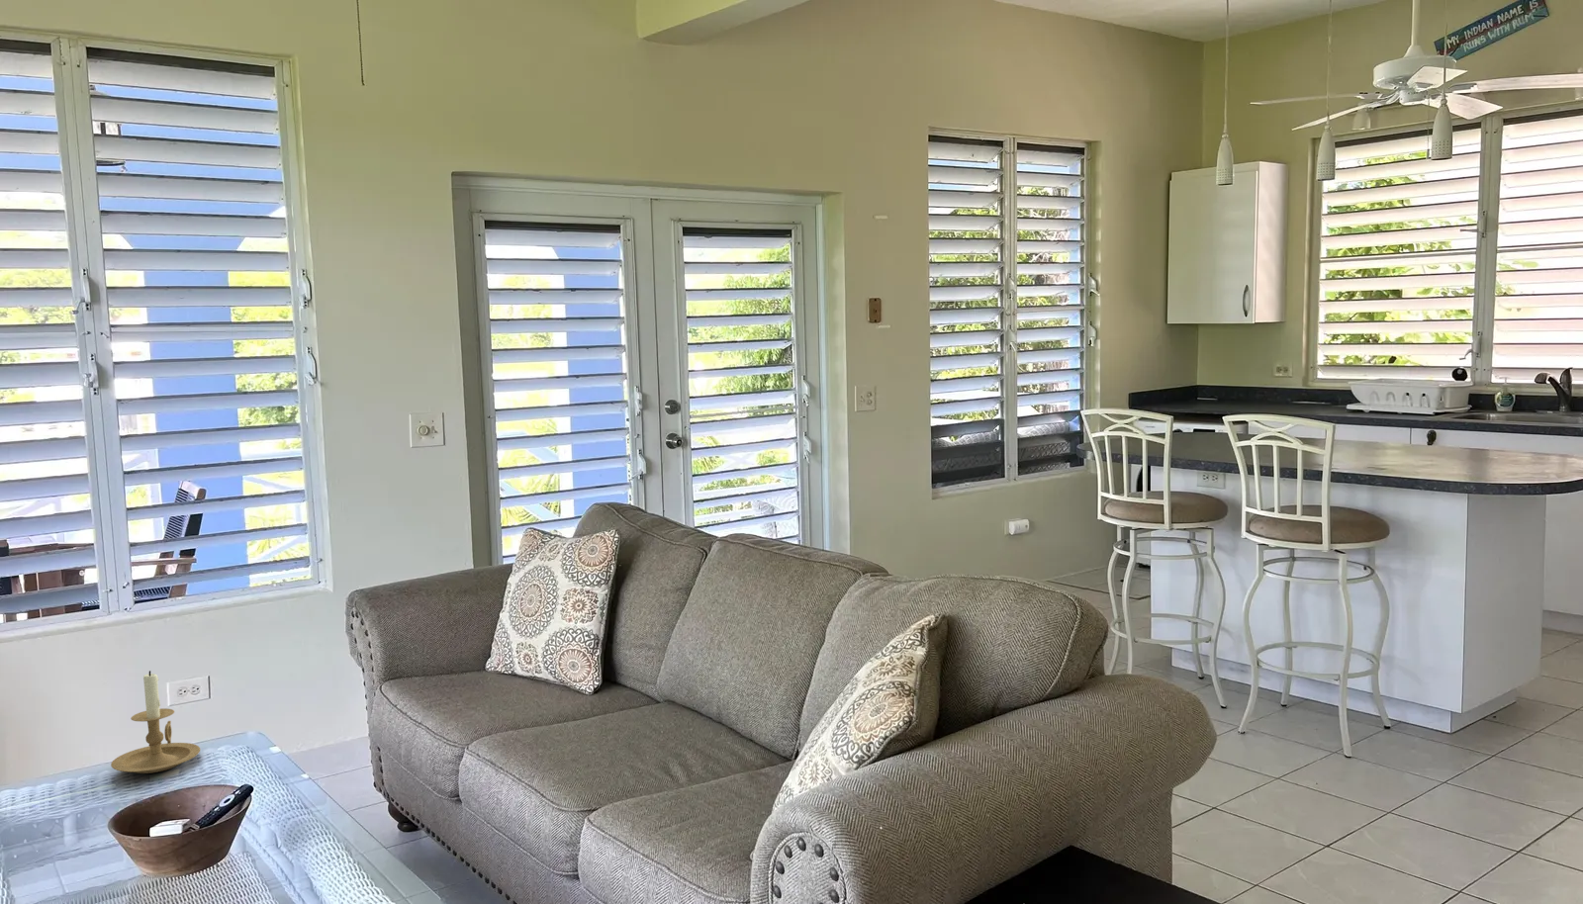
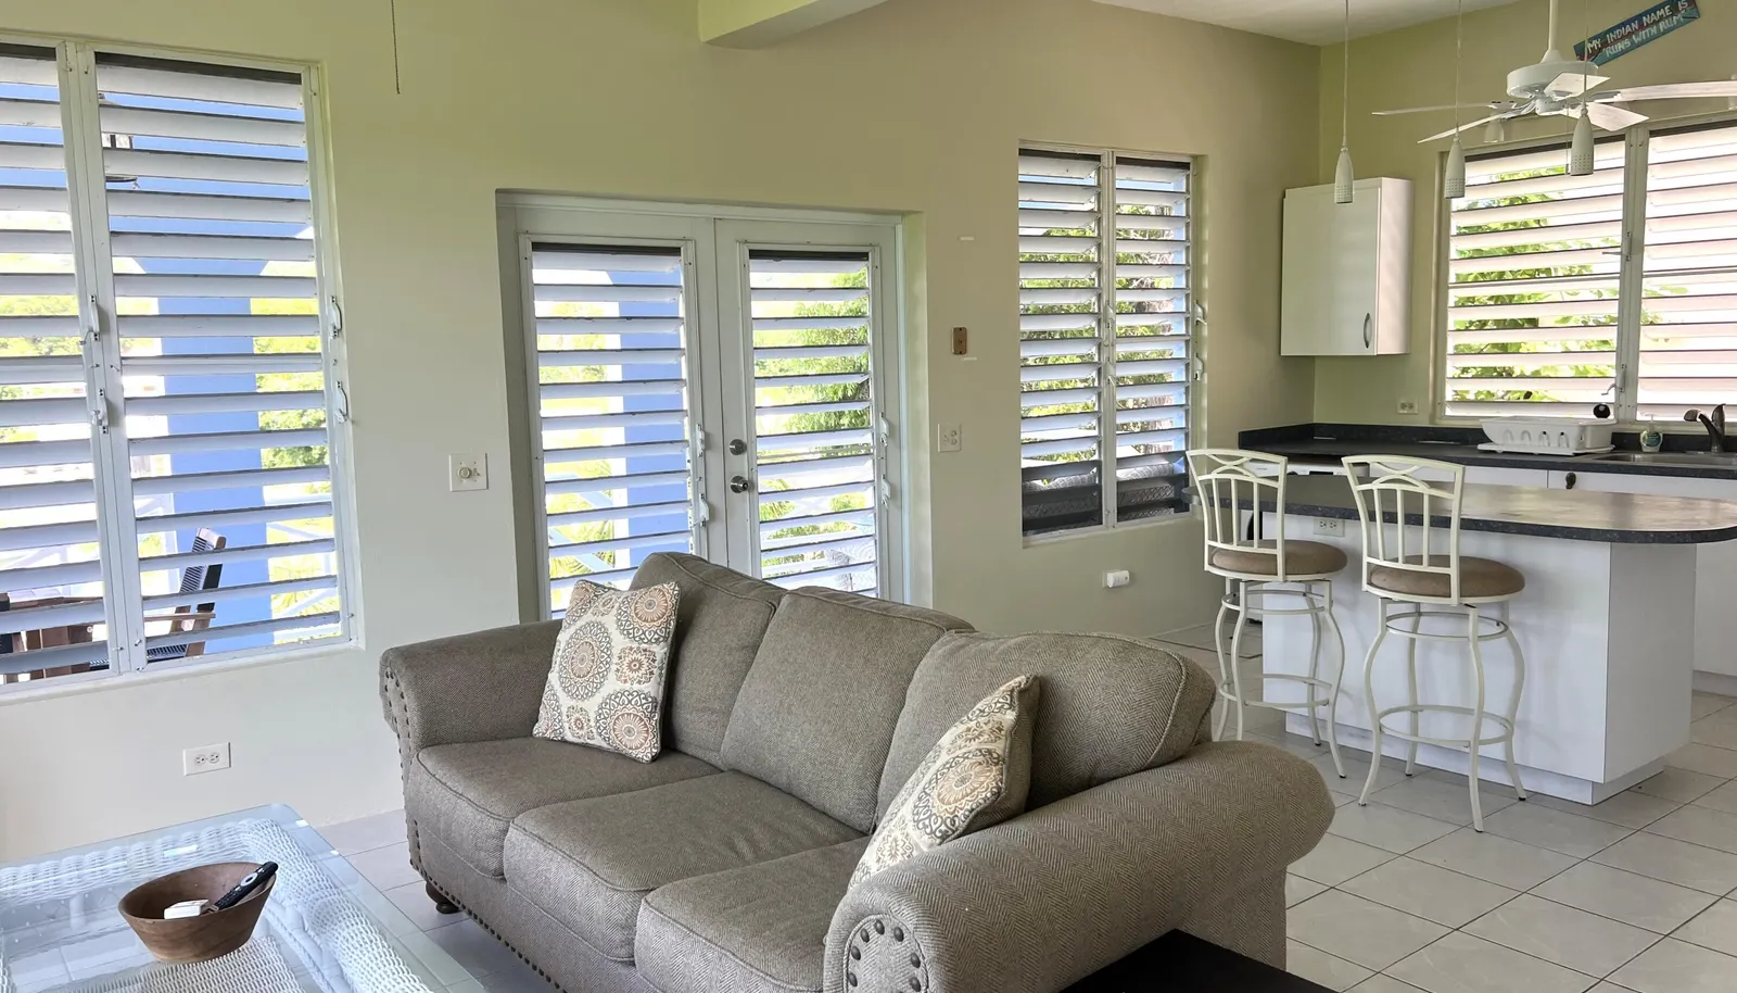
- candle holder [110,669,201,775]
